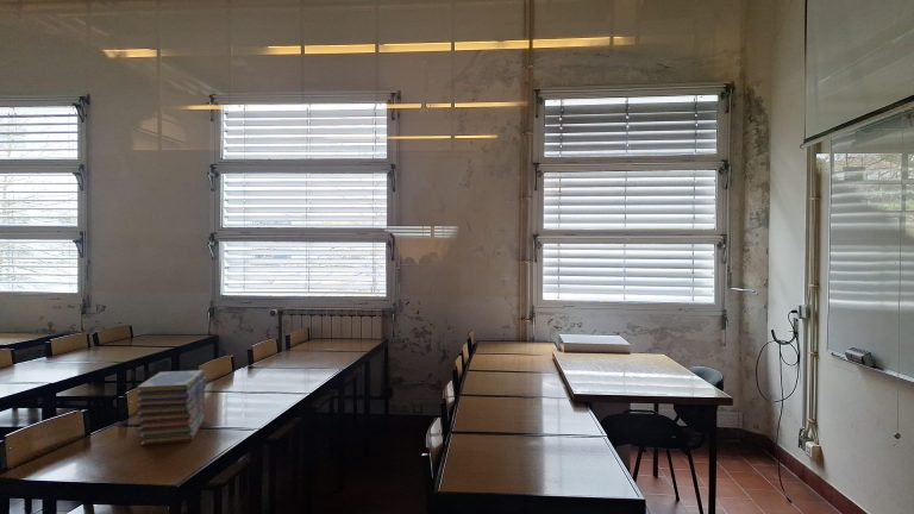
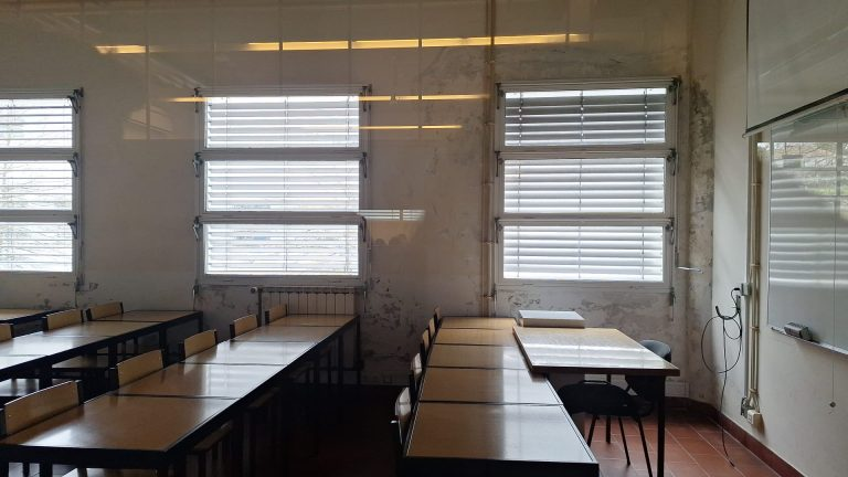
- book stack [136,369,207,446]
